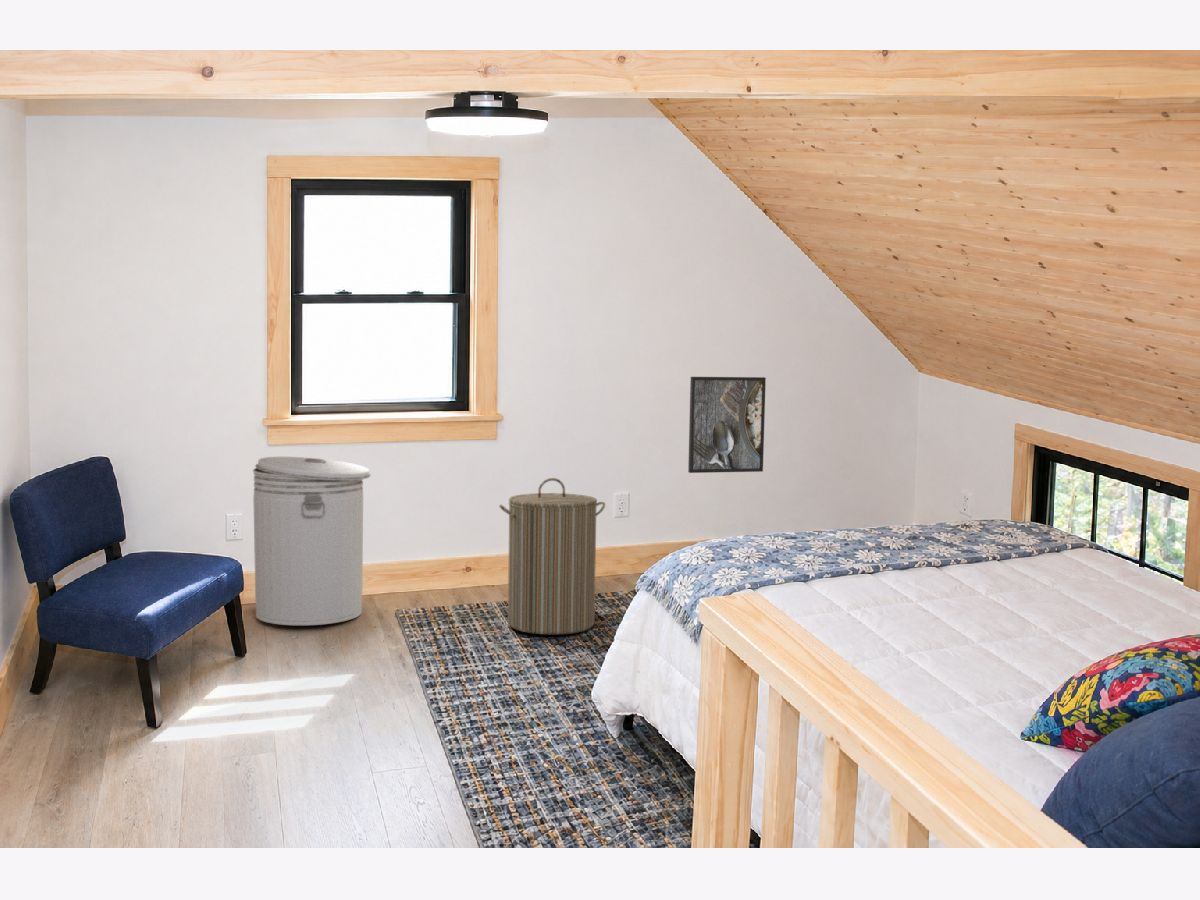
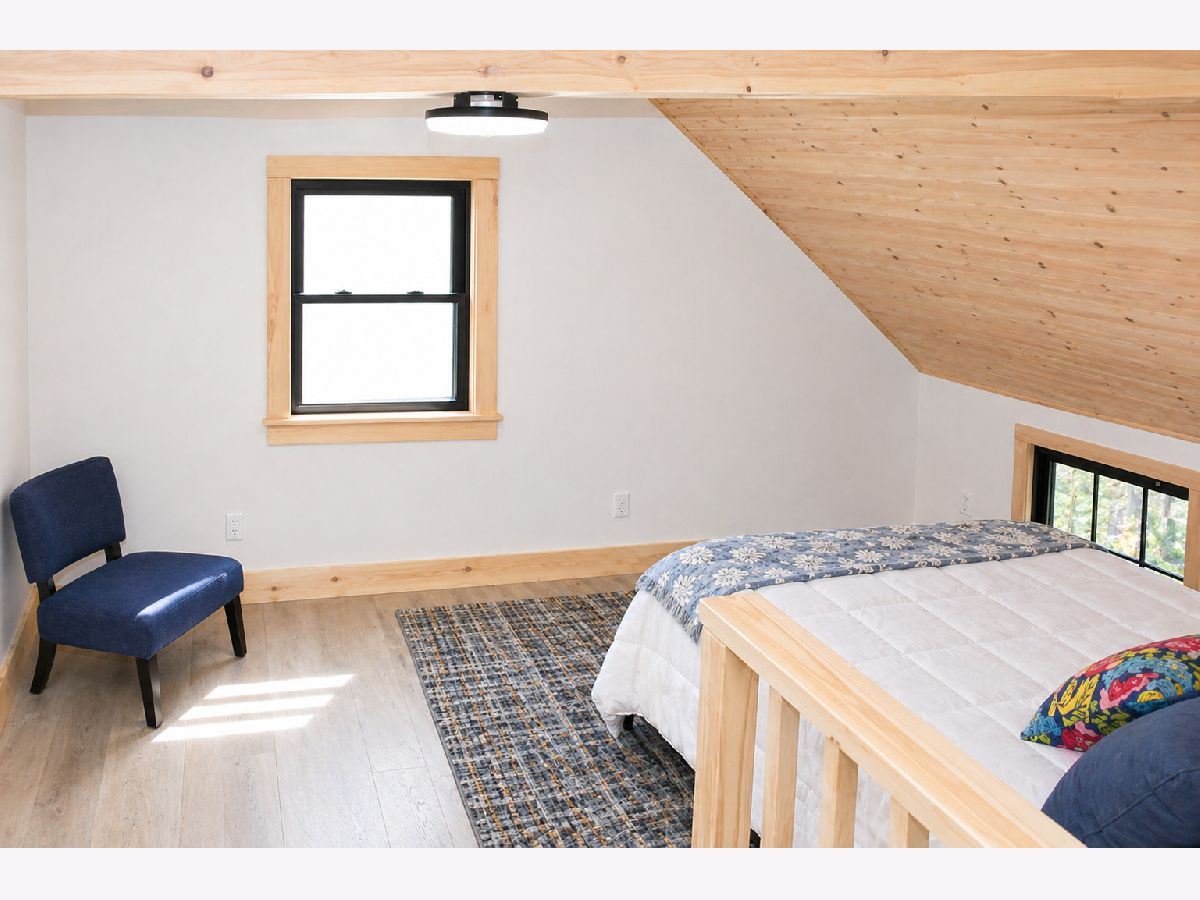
- laundry hamper [498,477,606,635]
- can [252,456,372,626]
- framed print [687,376,767,474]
